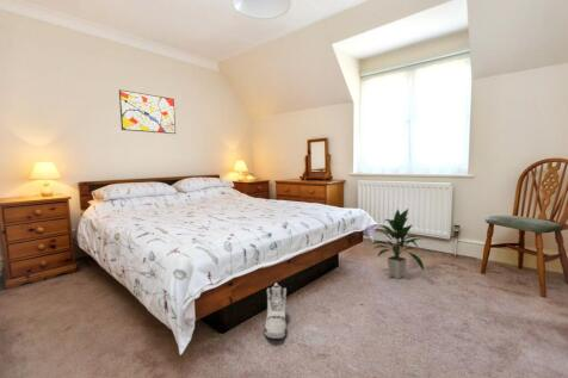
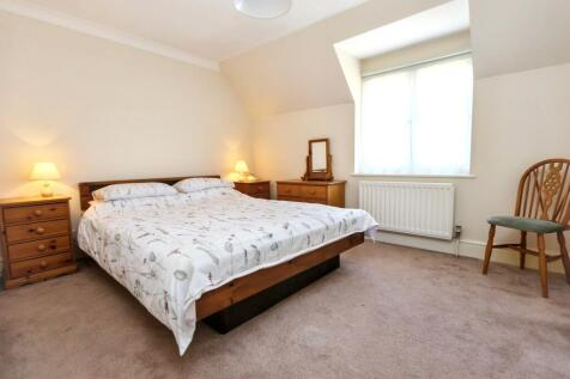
- sneaker [263,281,289,340]
- indoor plant [370,207,425,279]
- wall art [118,88,177,135]
